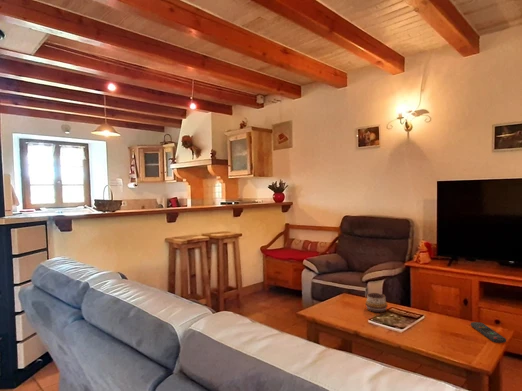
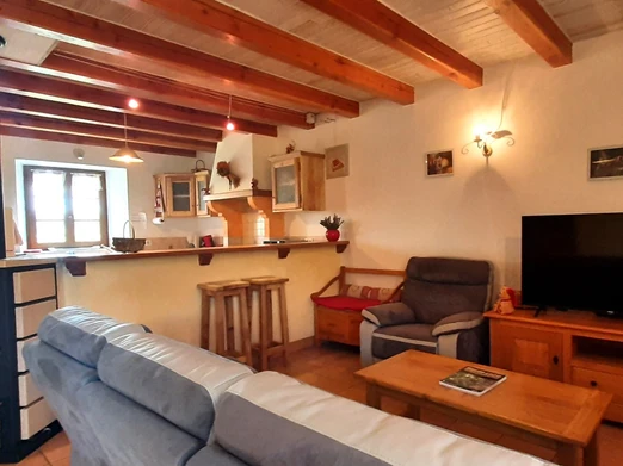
- remote control [470,321,507,344]
- decorative bowl [364,292,389,313]
